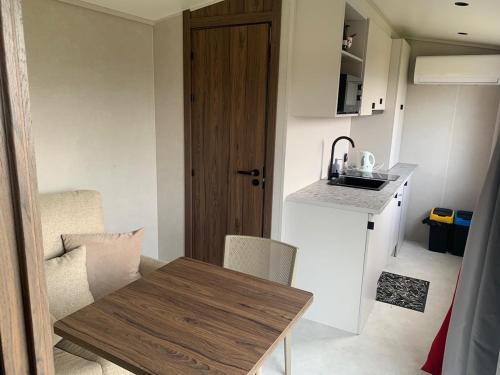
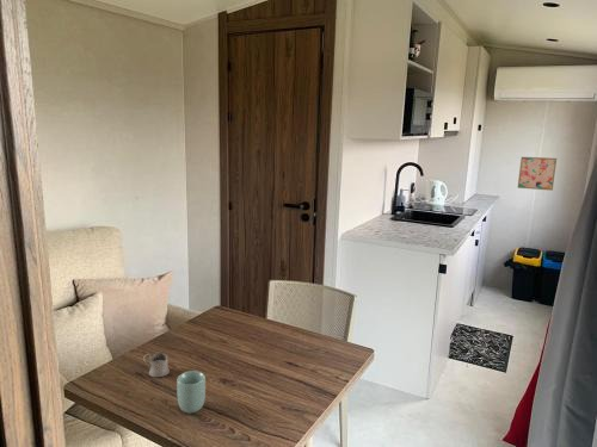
+ wall art [516,156,558,192]
+ cup [176,370,207,415]
+ tea glass holder [142,352,171,378]
